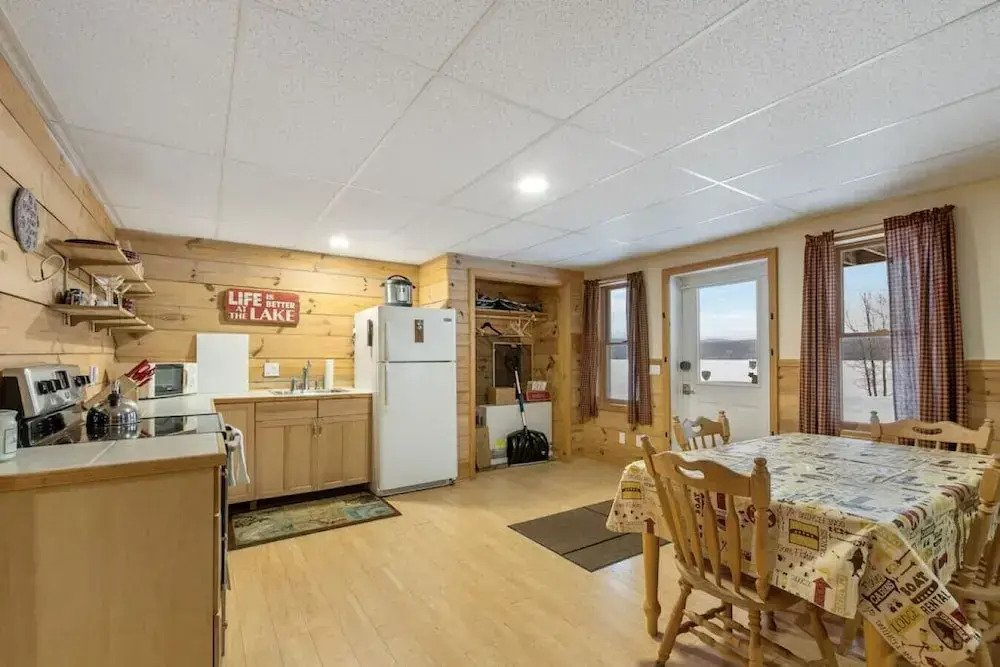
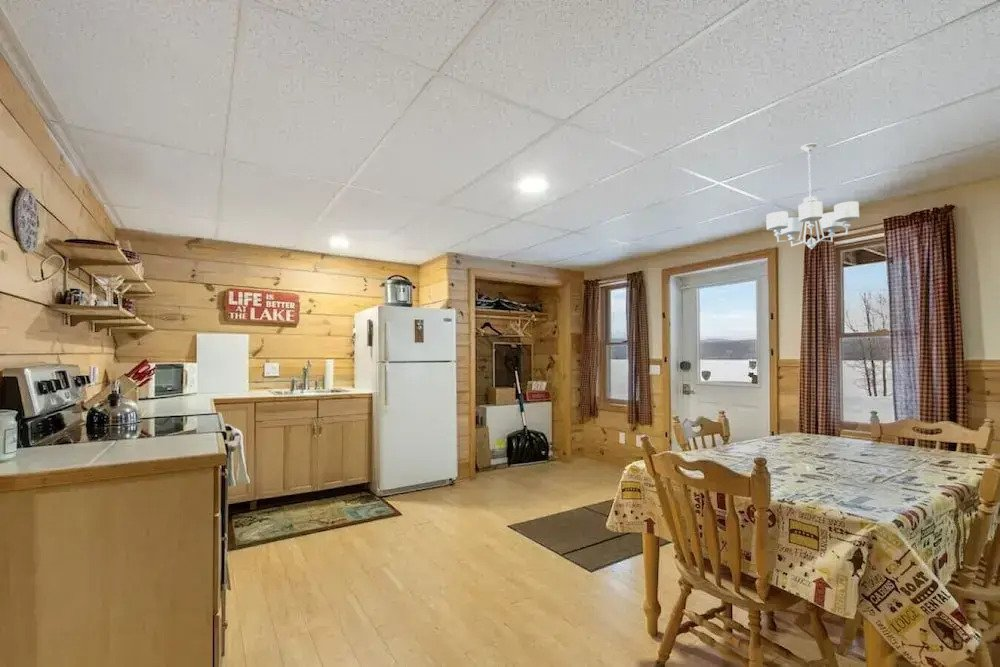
+ chandelier [765,142,860,250]
